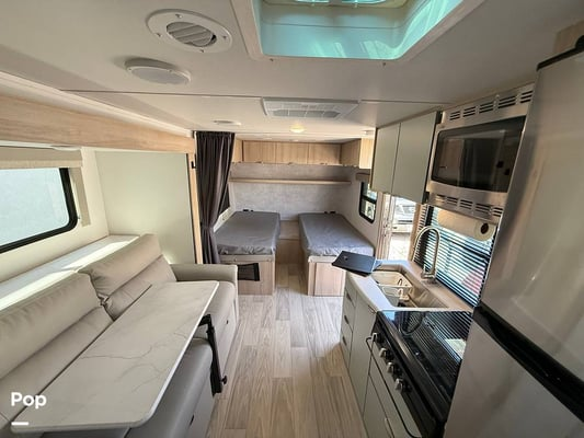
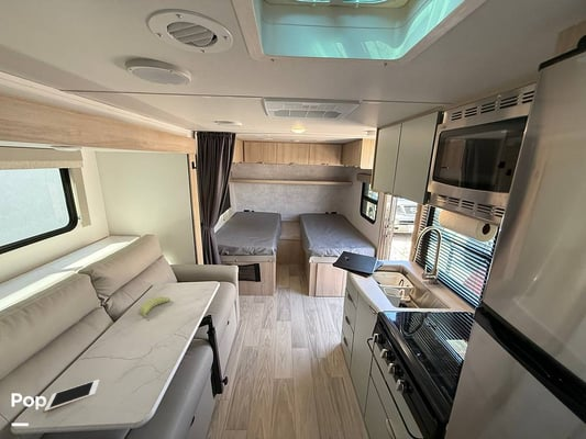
+ banana [140,296,172,319]
+ cell phone [44,379,100,413]
